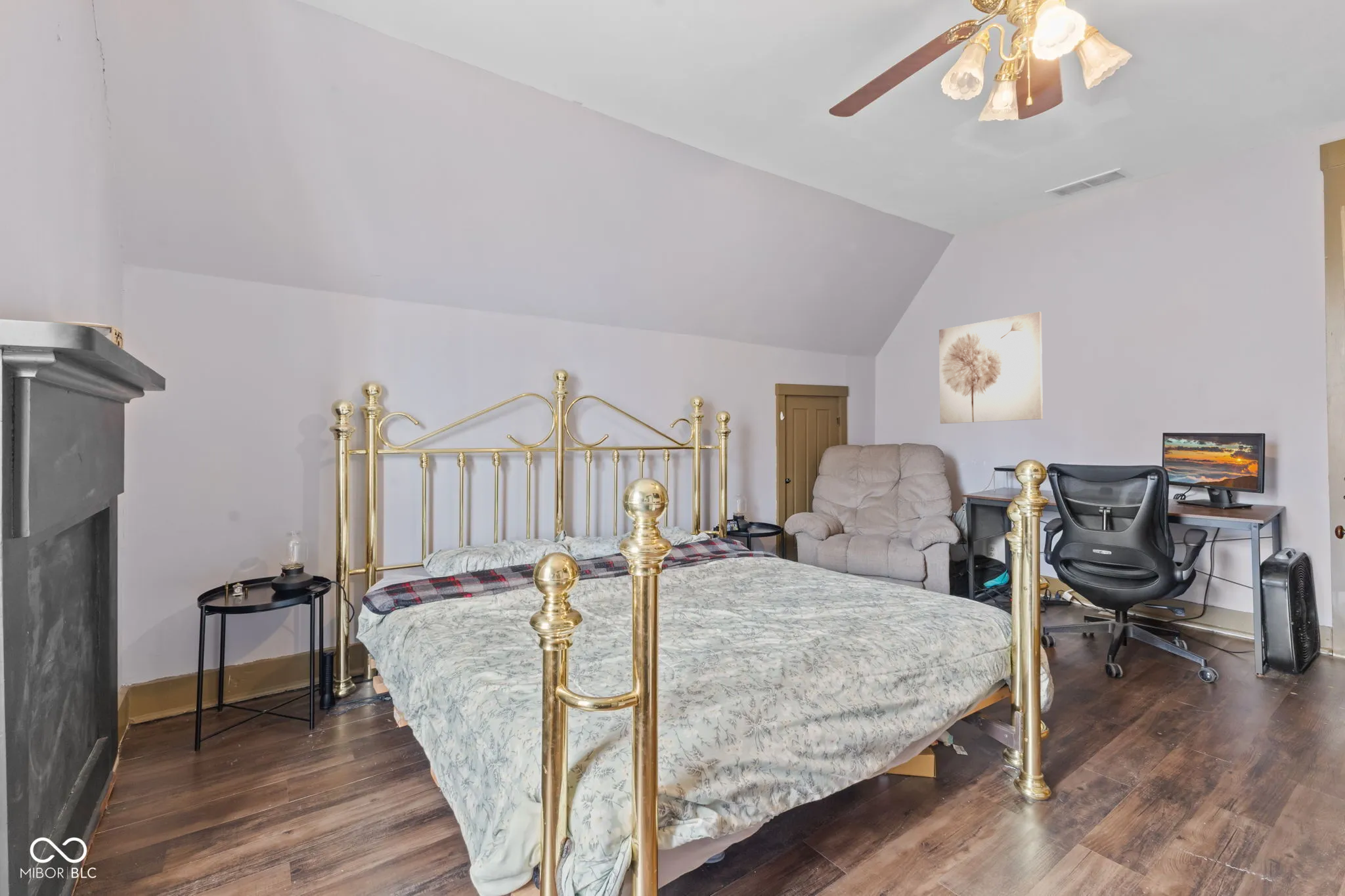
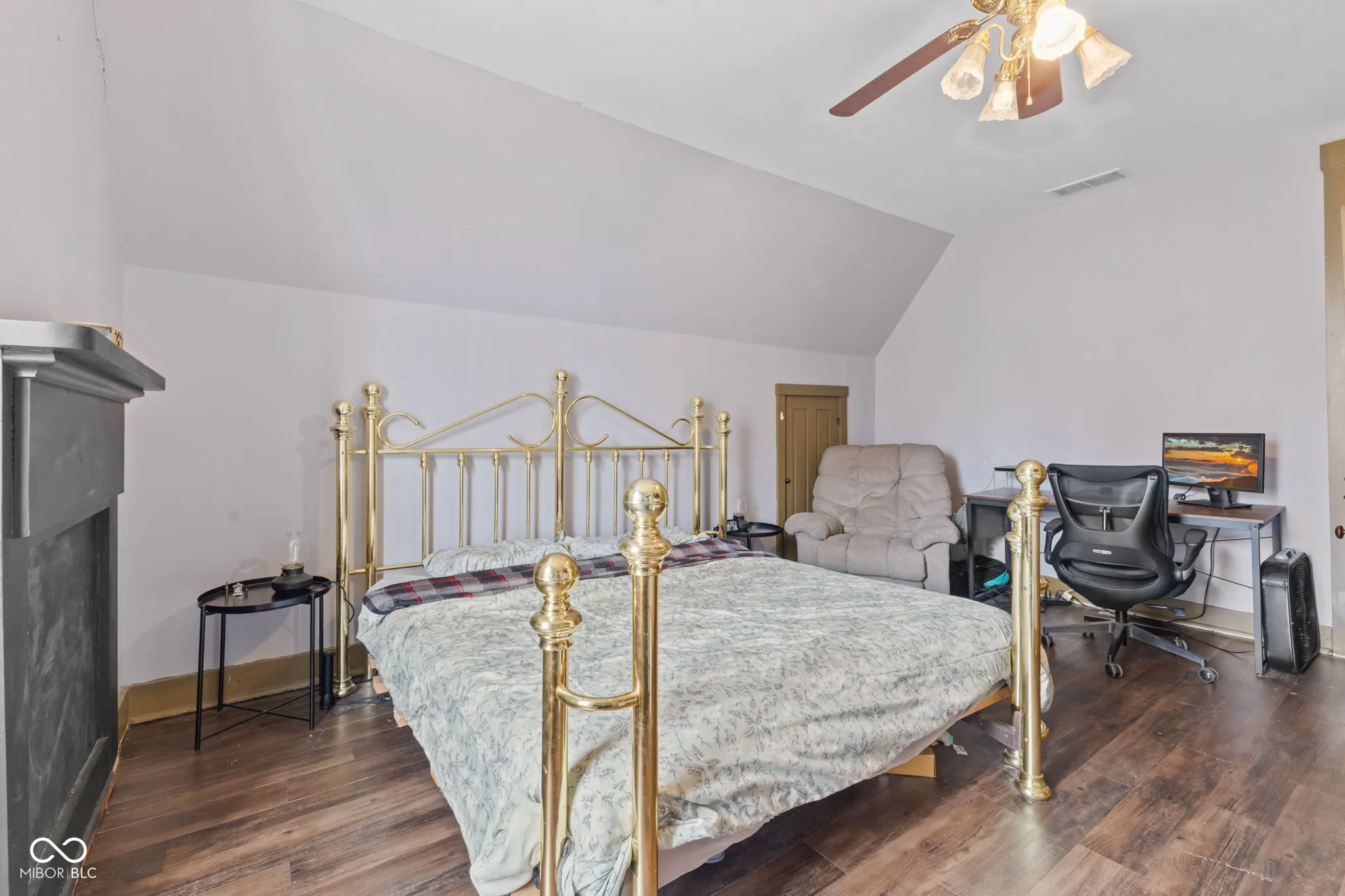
- wall art [938,311,1044,424]
